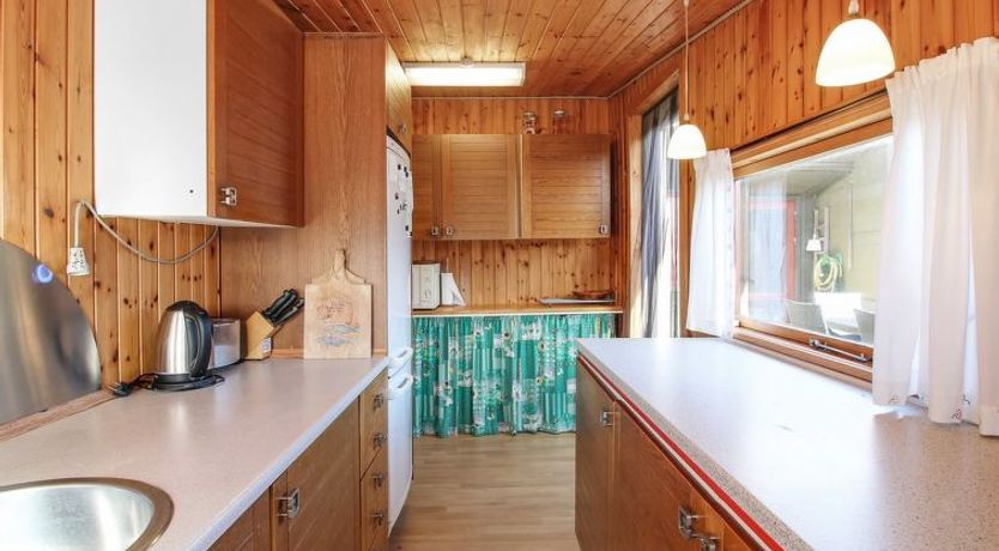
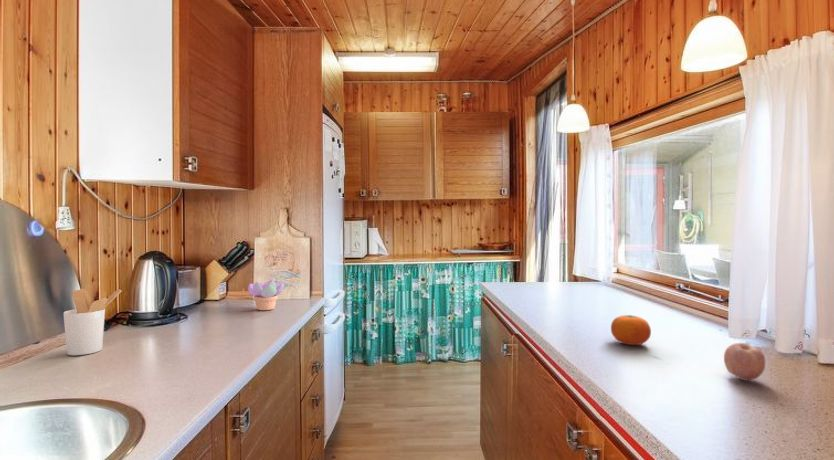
+ fruit [723,342,766,381]
+ succulent plant [247,279,285,311]
+ fruit [610,314,652,346]
+ utensil holder [63,288,123,356]
